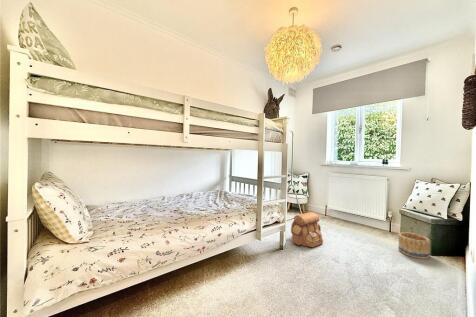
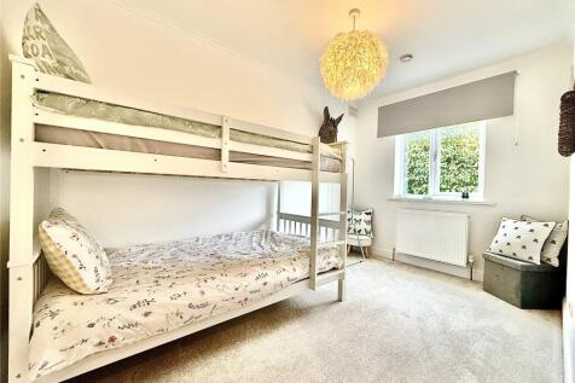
- backpack [290,211,324,248]
- basket [397,231,432,260]
